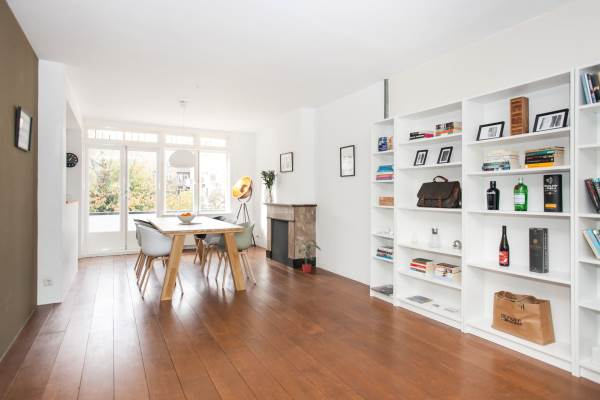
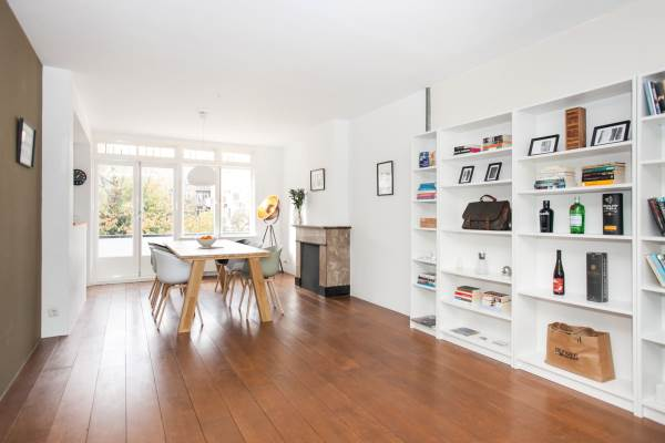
- potted plant [291,239,322,274]
